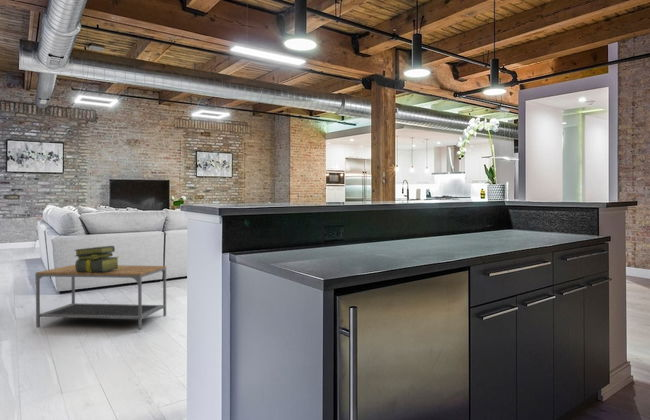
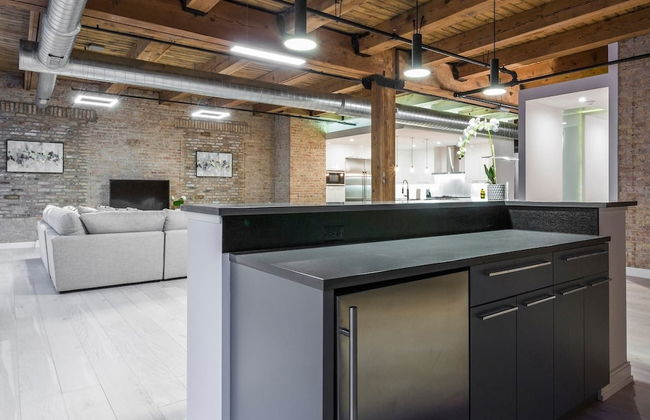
- stack of books [73,245,120,273]
- coffee table [34,264,167,331]
